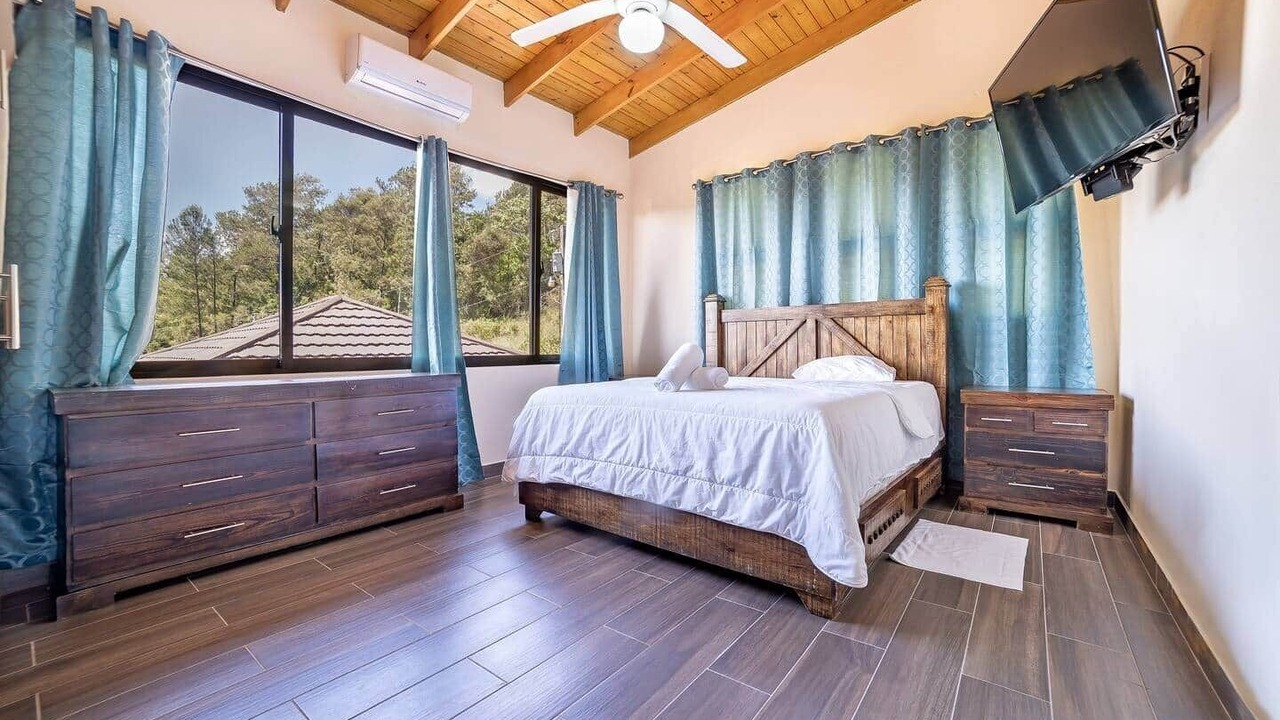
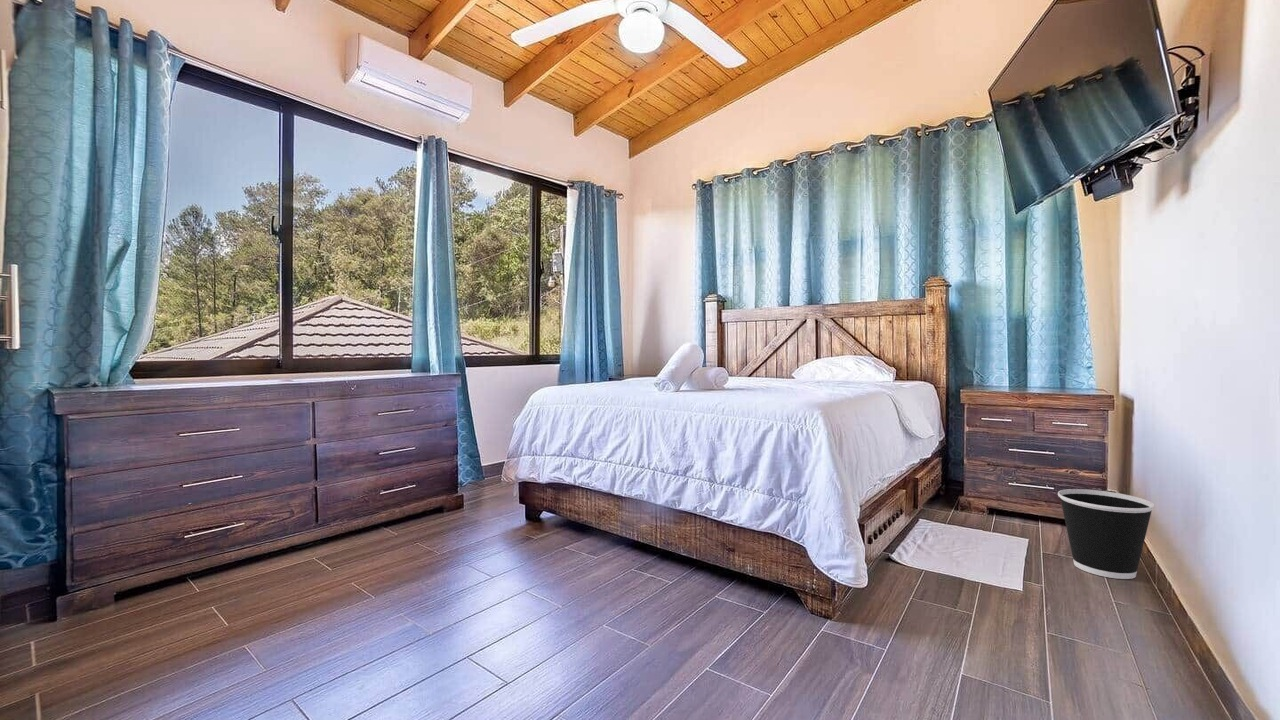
+ wastebasket [1057,488,1155,580]
